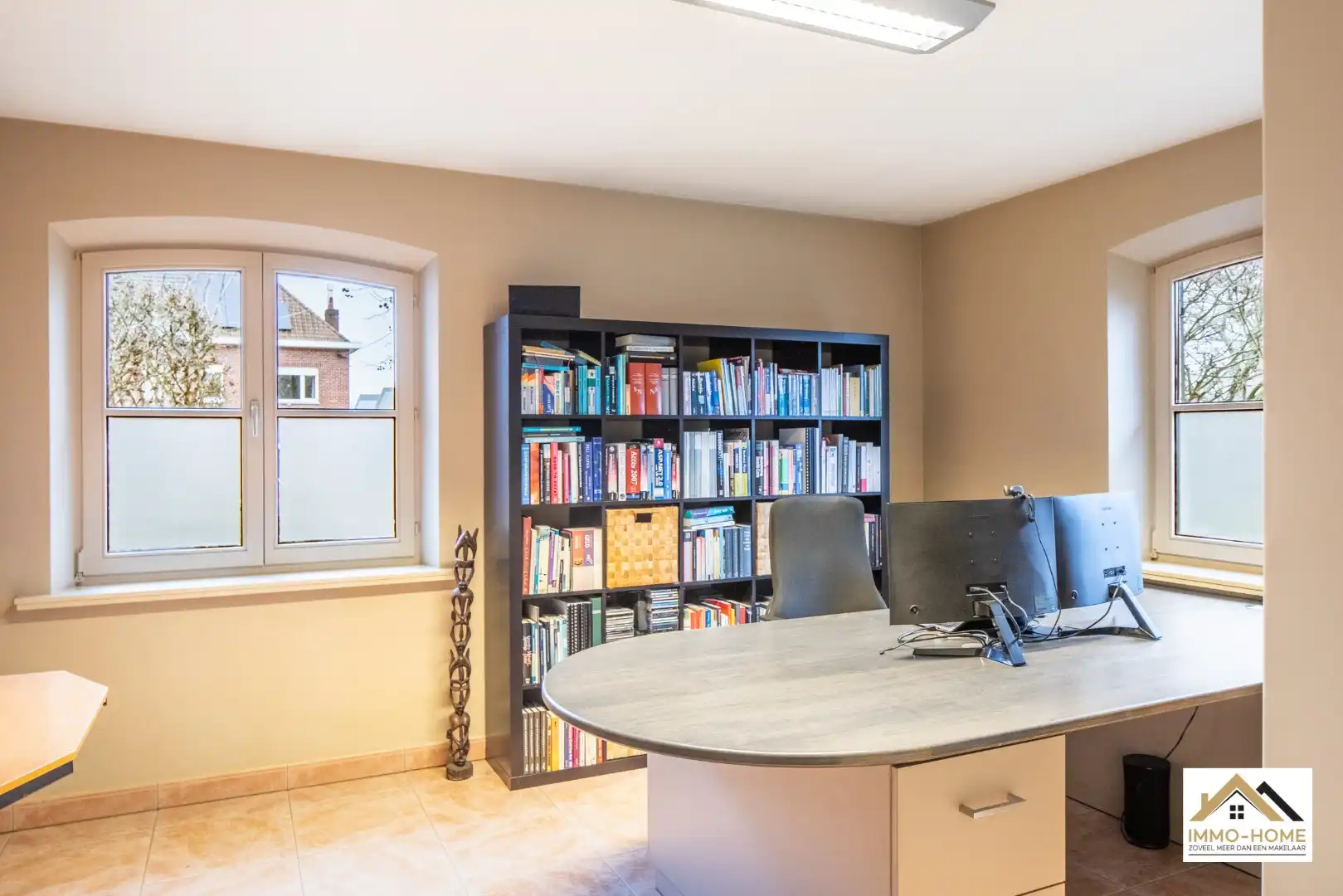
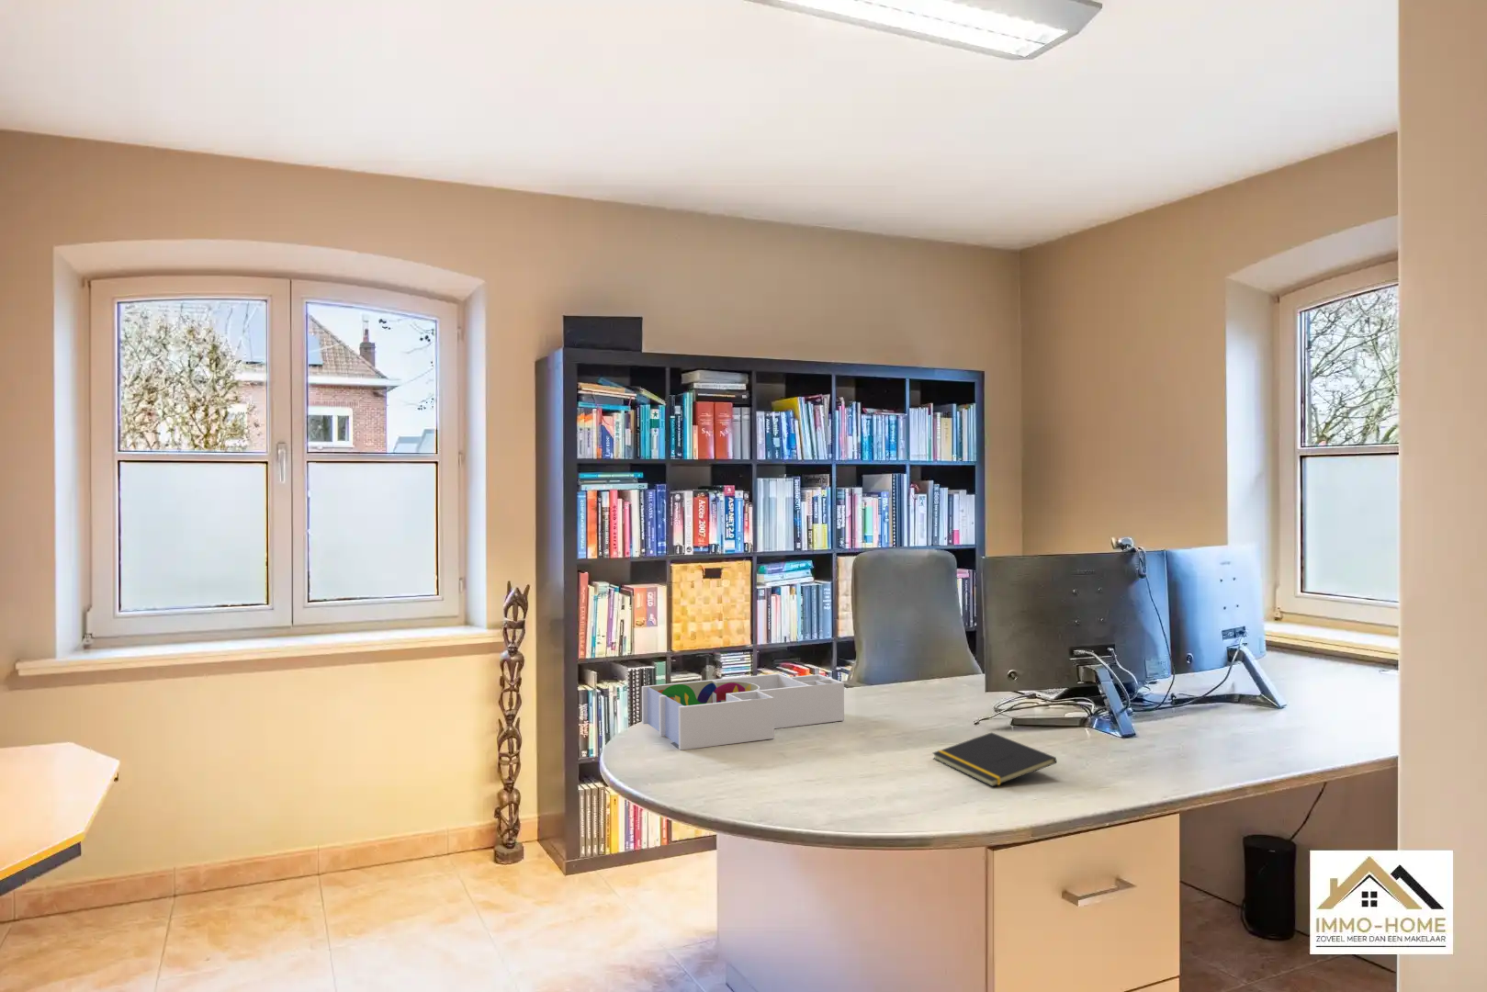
+ notepad [931,731,1059,788]
+ desk organizer [641,672,845,751]
